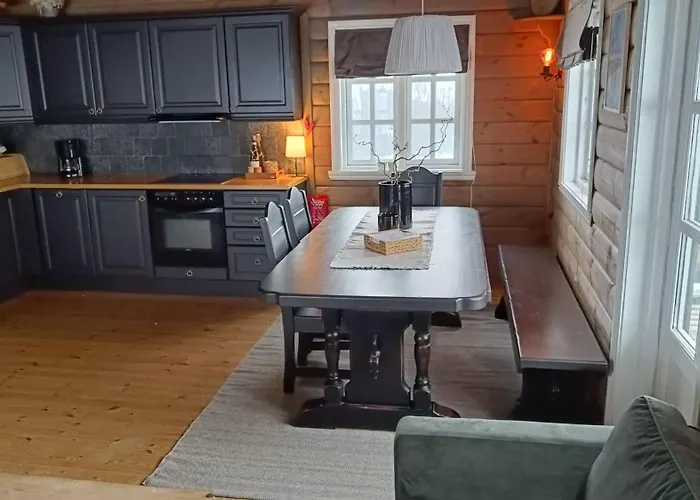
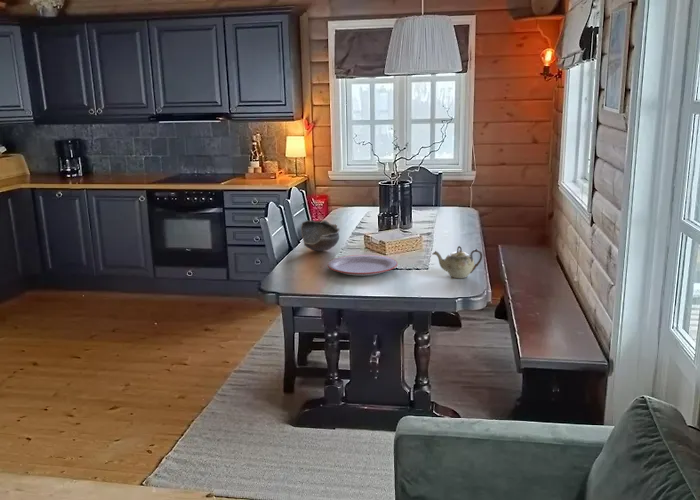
+ plate [326,254,398,277]
+ bowl [300,219,341,252]
+ teapot [431,245,483,279]
